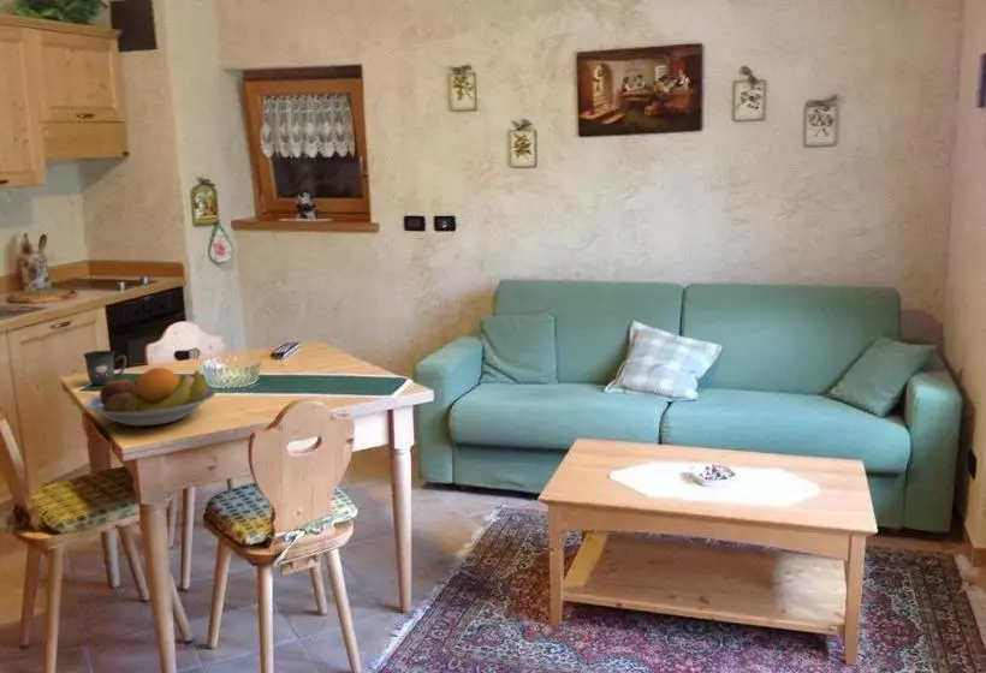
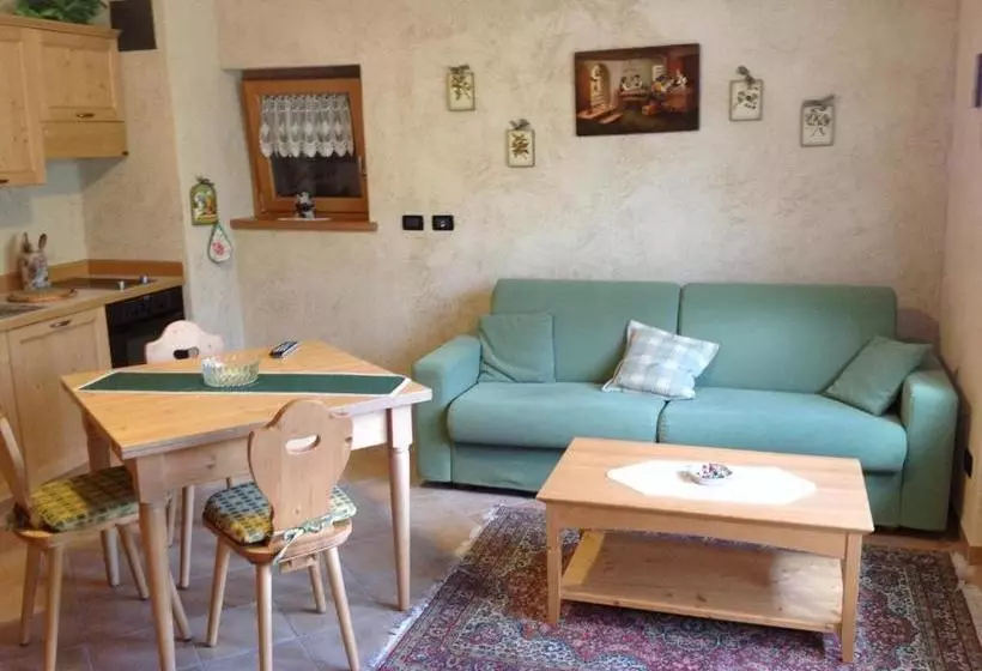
- fruit bowl [83,367,218,428]
- mug [82,350,127,386]
